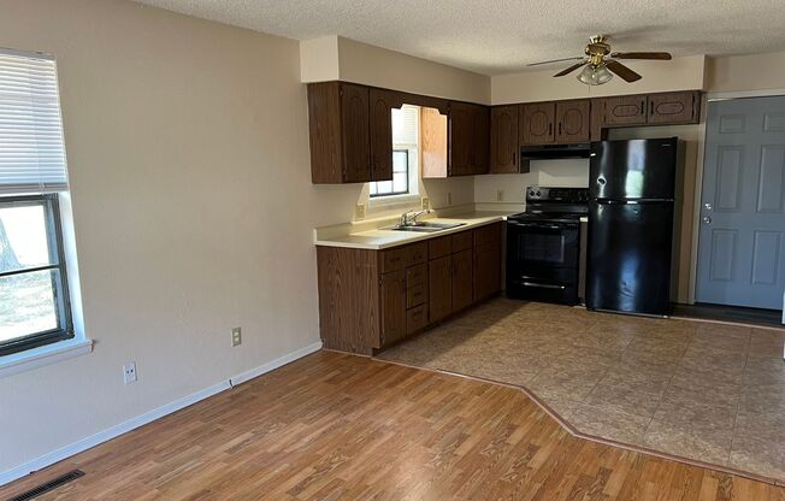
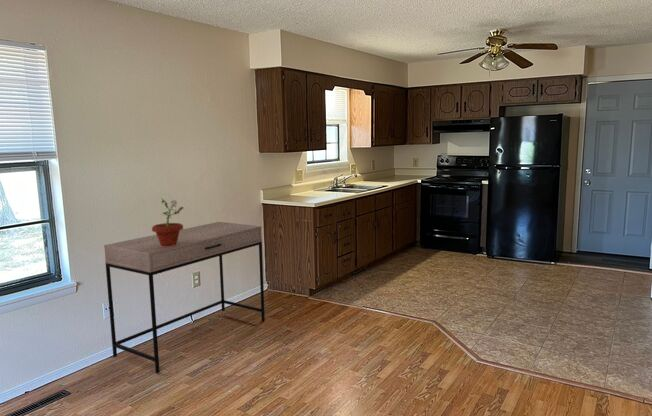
+ desk [103,221,266,375]
+ potted plant [151,197,184,247]
